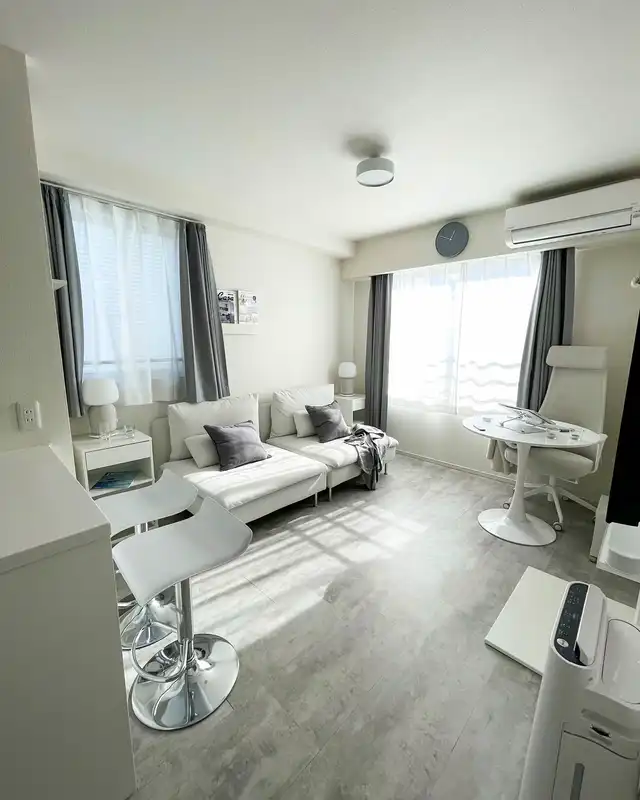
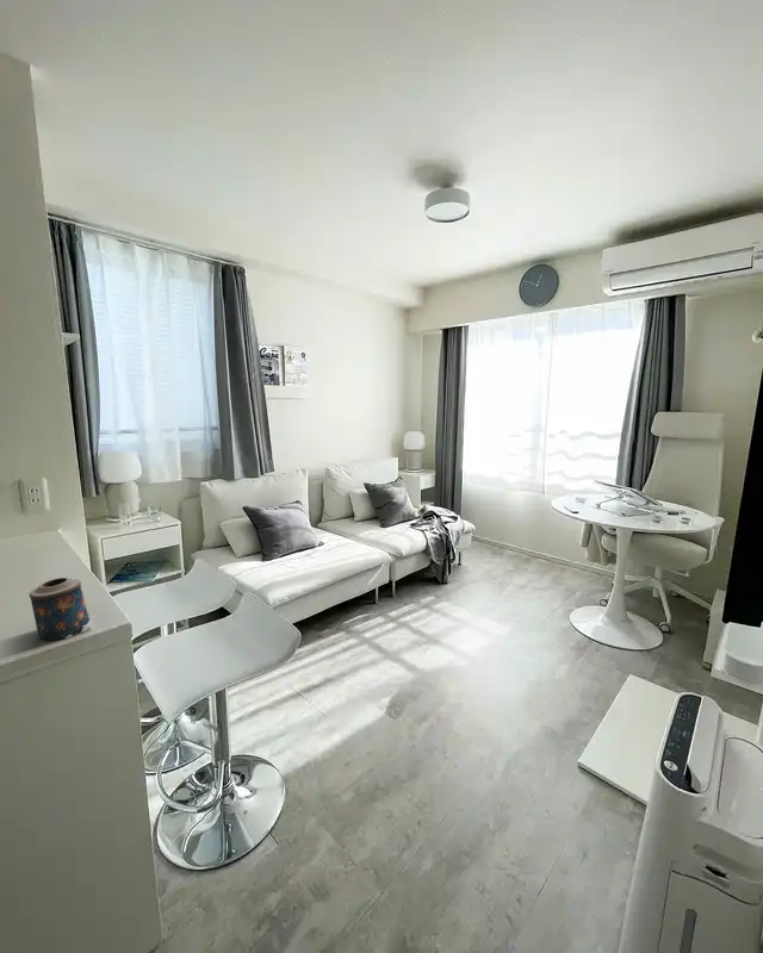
+ candle [29,577,92,641]
